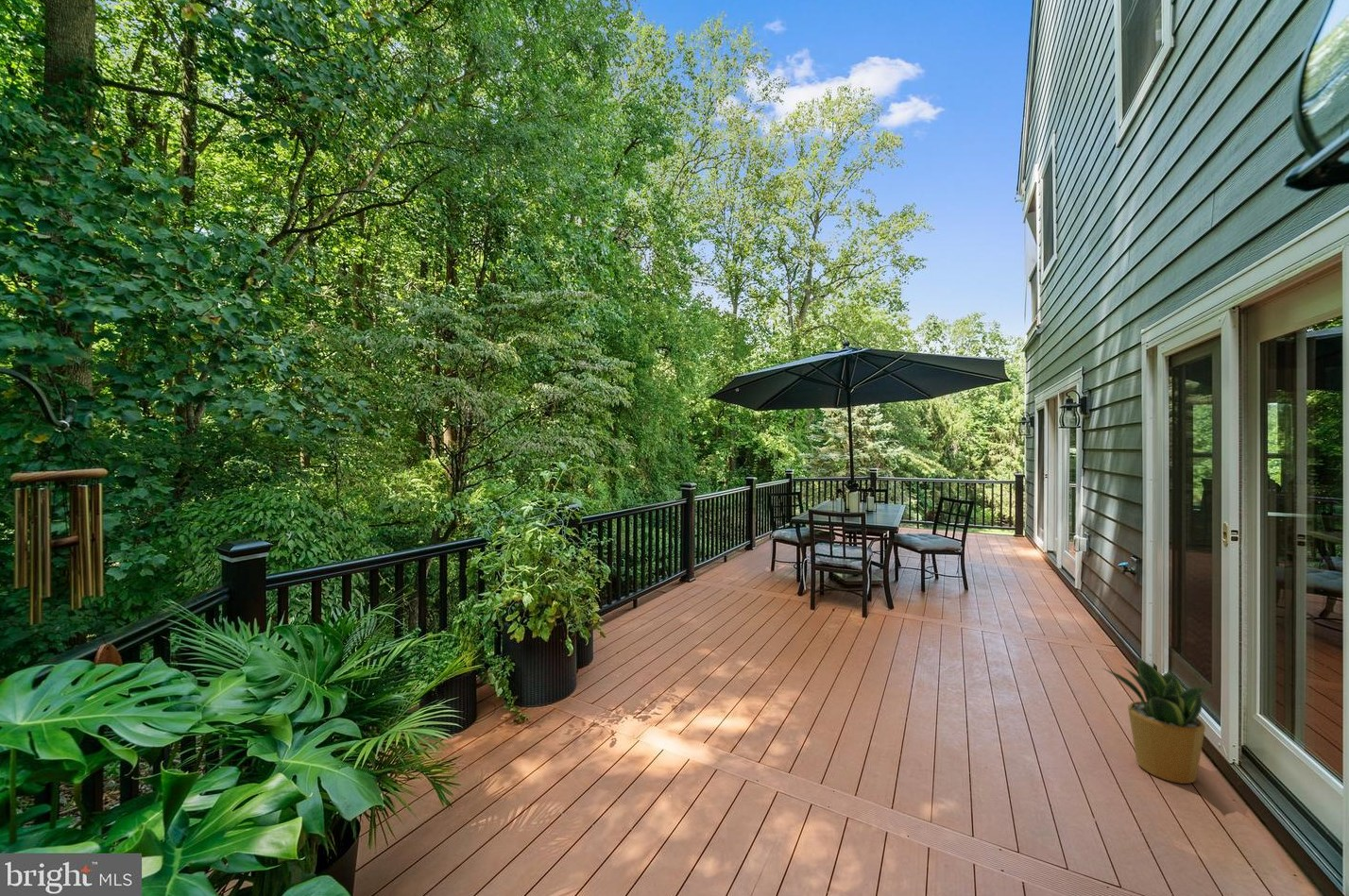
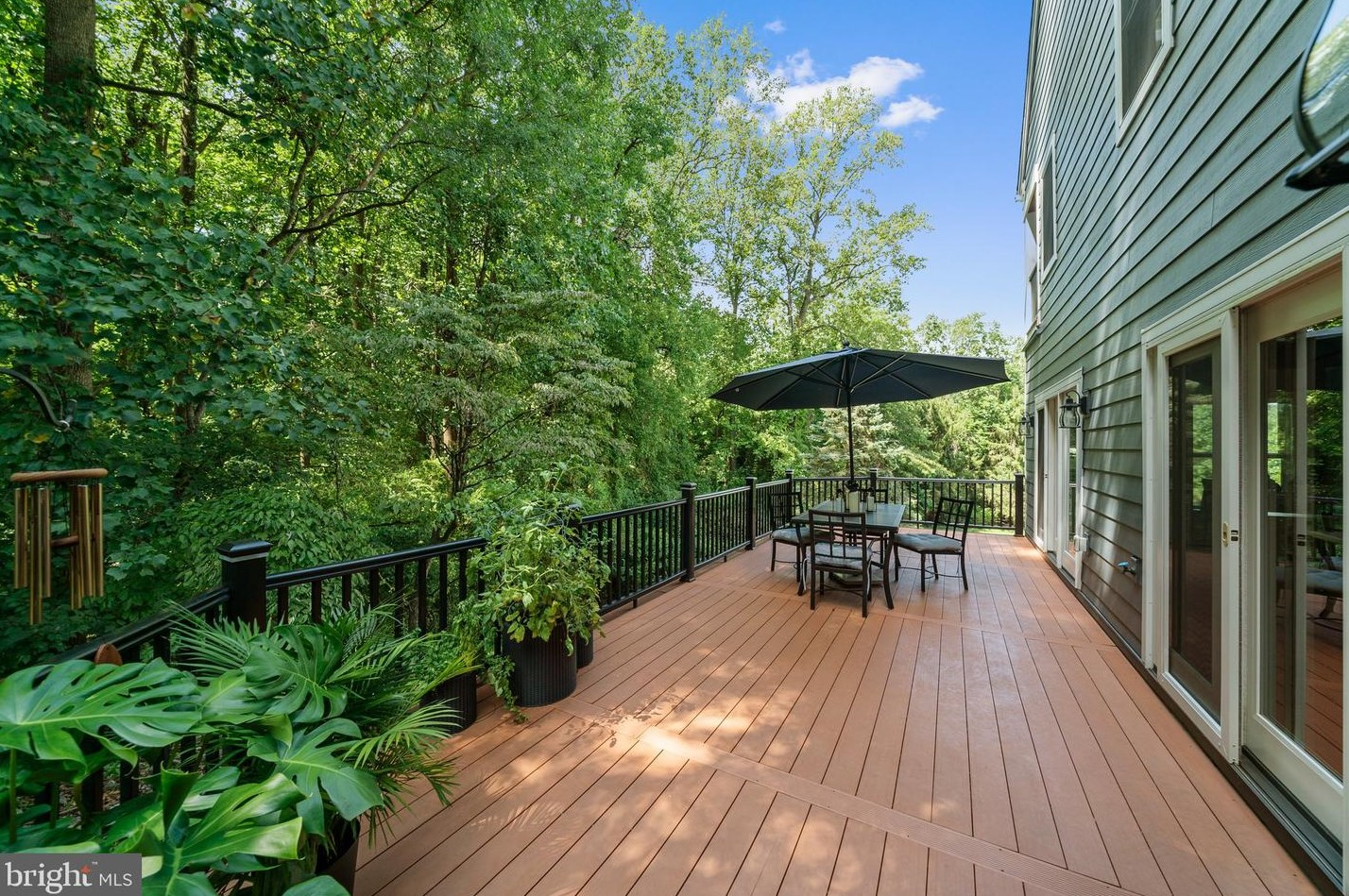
- potted plant [1102,654,1211,785]
